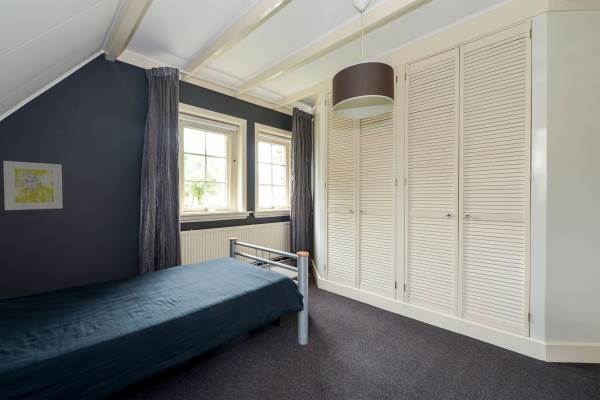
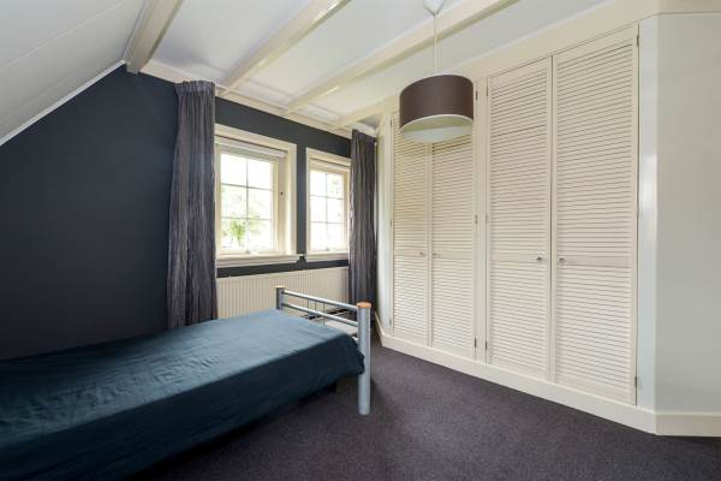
- wall art [2,160,64,211]
